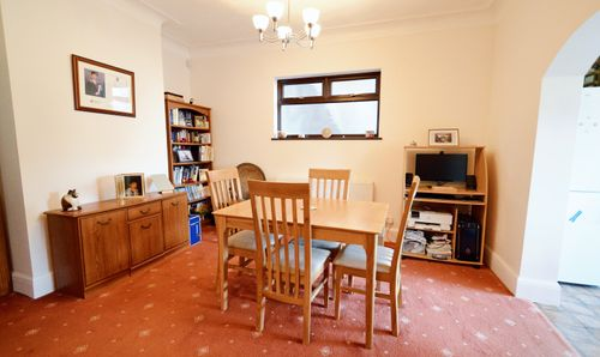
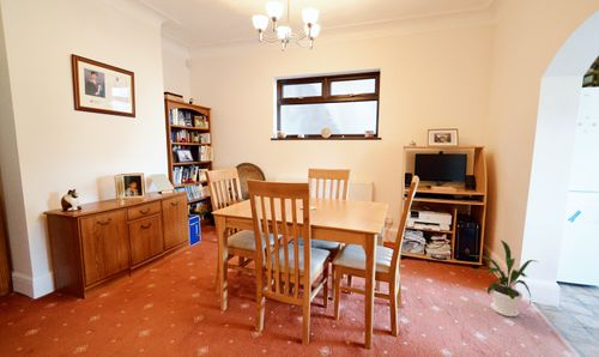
+ house plant [470,238,539,317]
